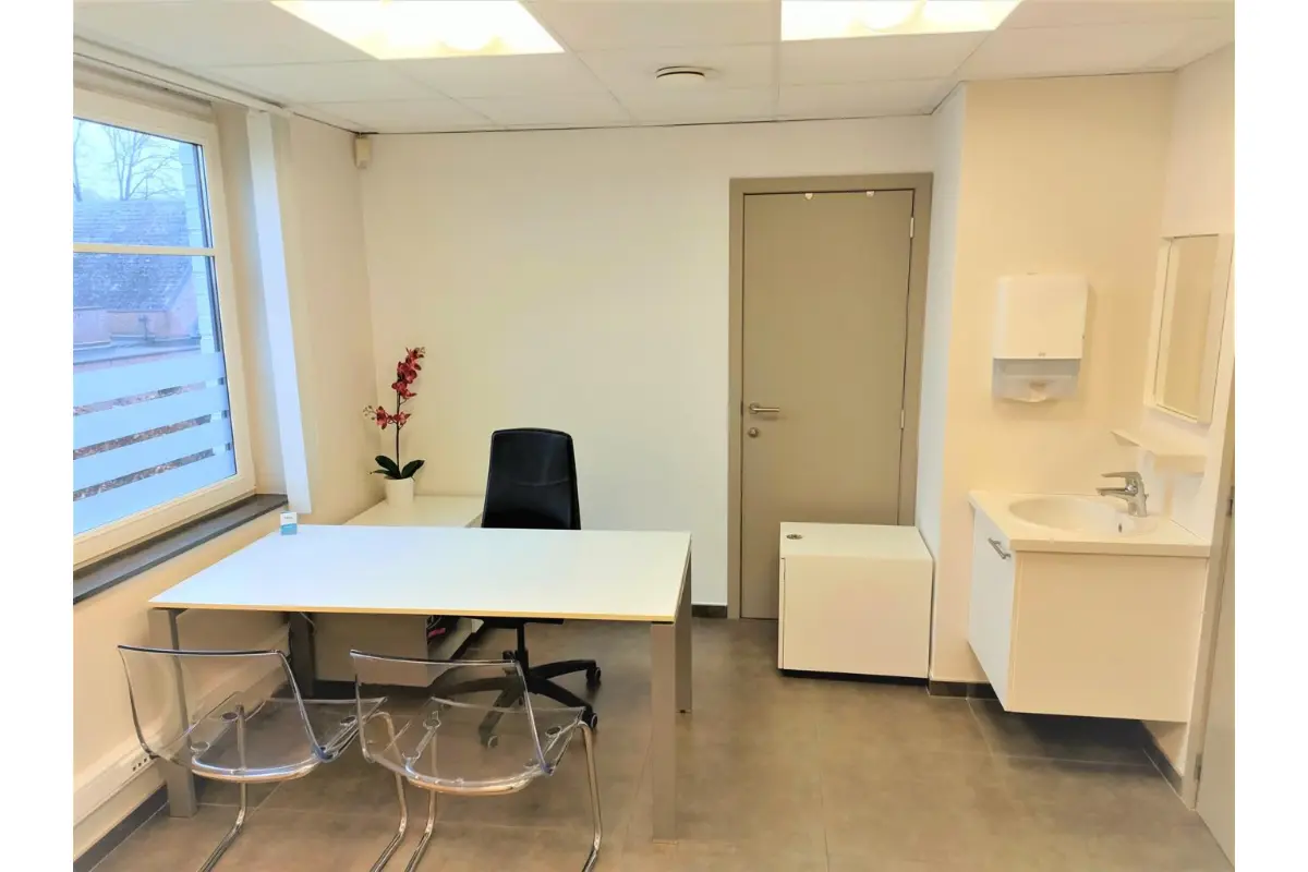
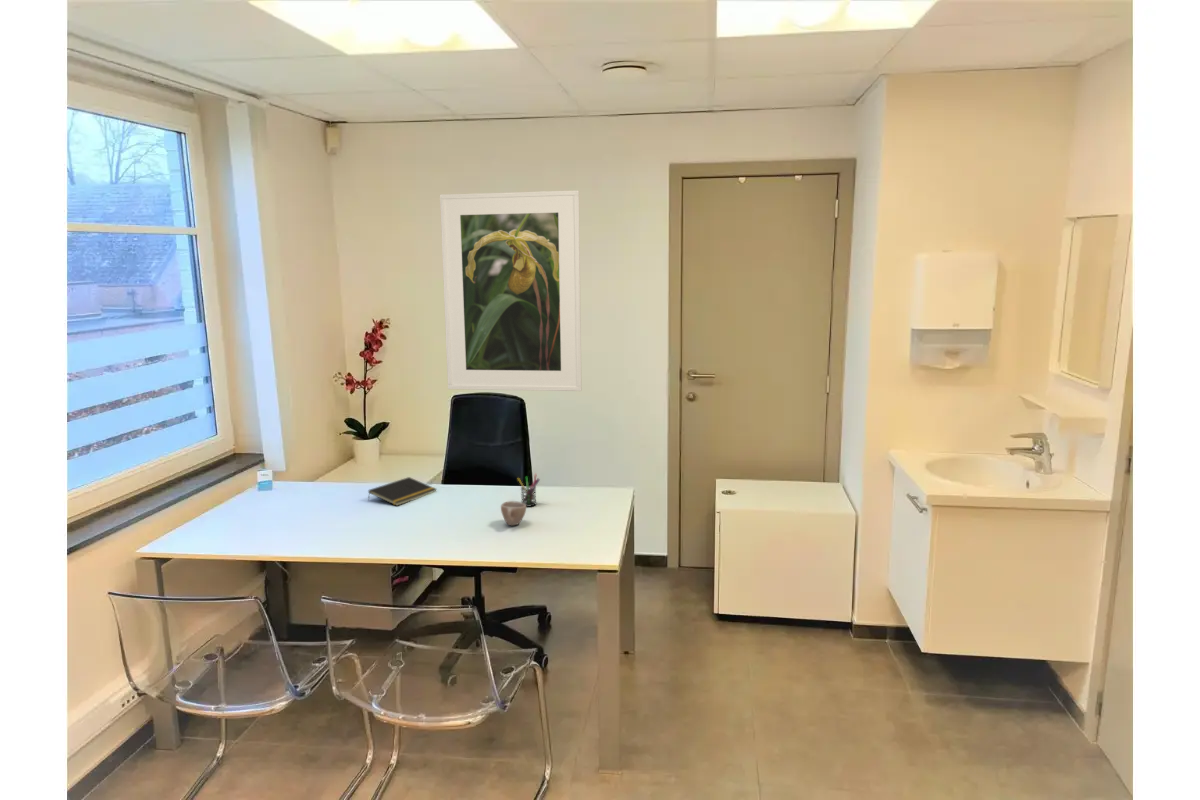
+ notepad [367,476,437,507]
+ cup [500,500,527,526]
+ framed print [439,189,583,392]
+ pen holder [517,473,541,508]
